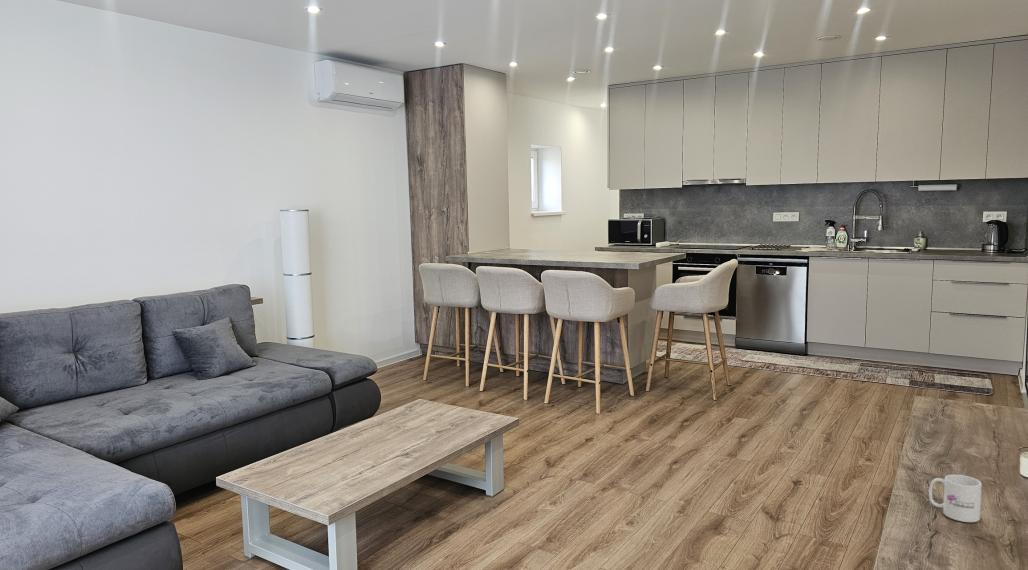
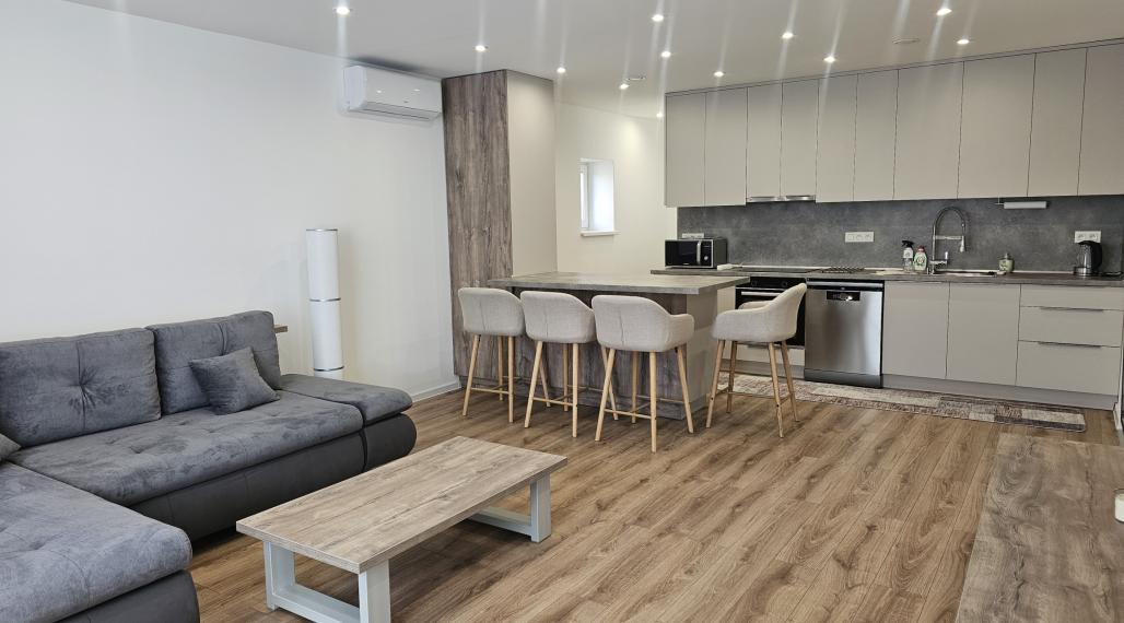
- mug [928,474,983,523]
